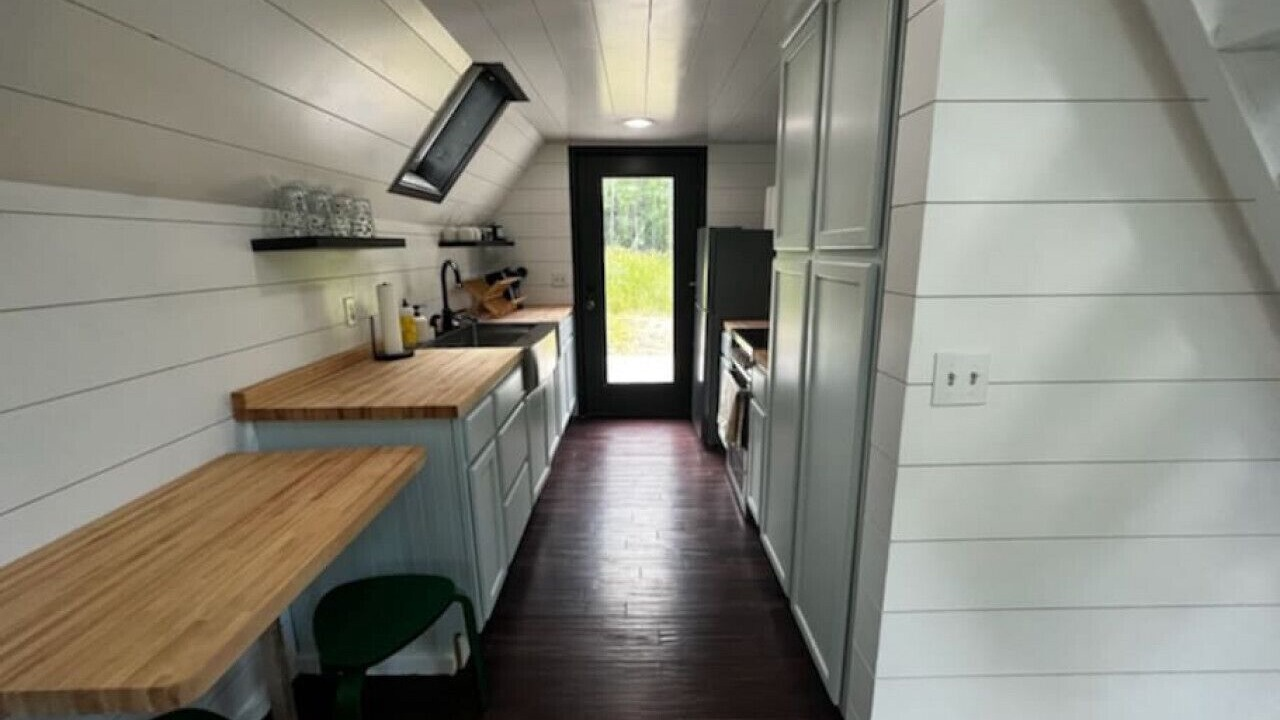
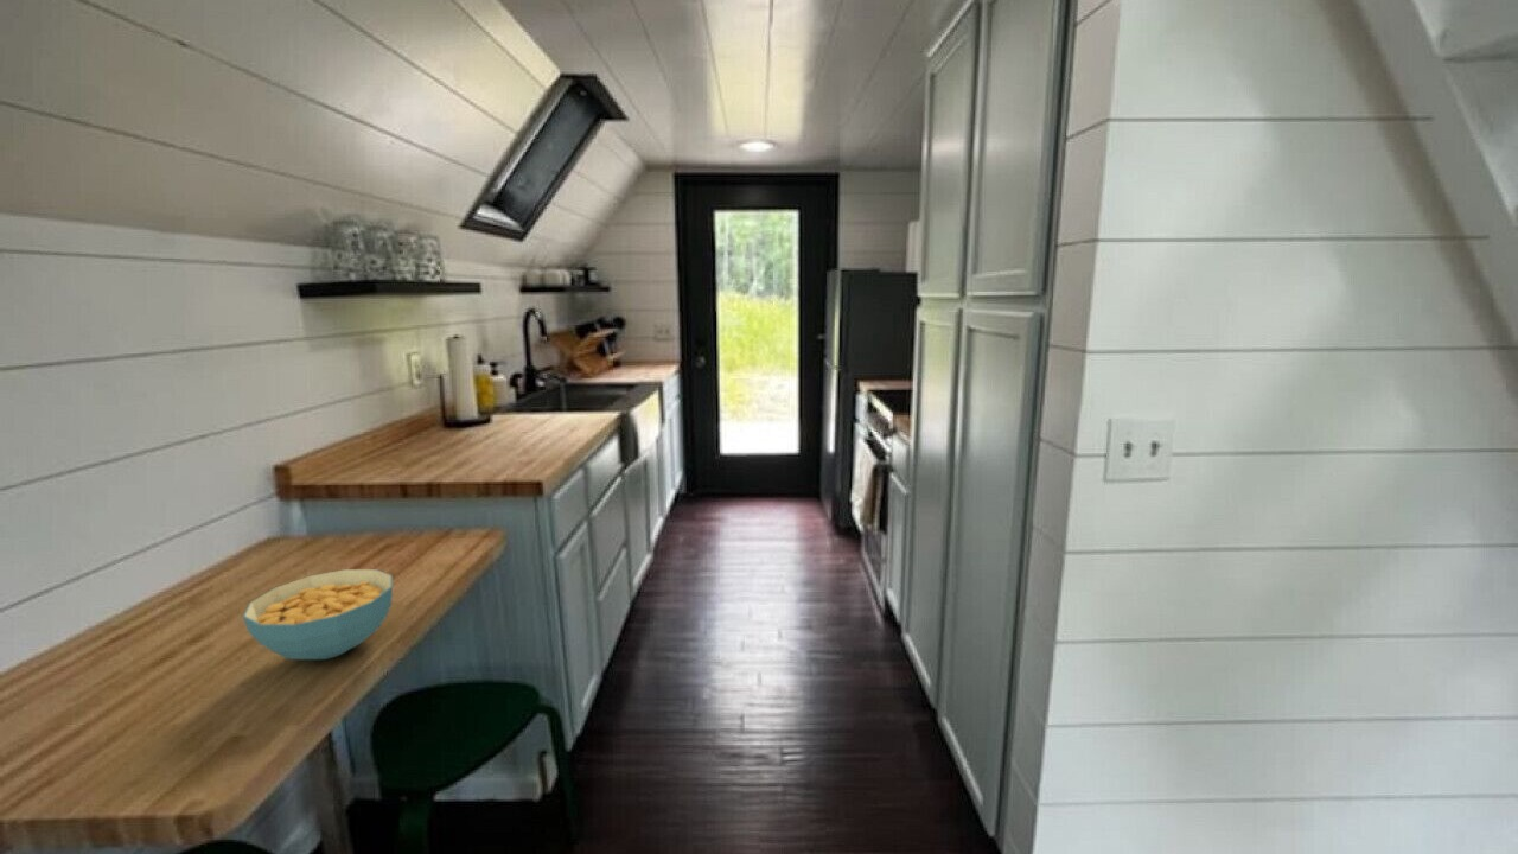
+ cereal bowl [242,568,394,661]
